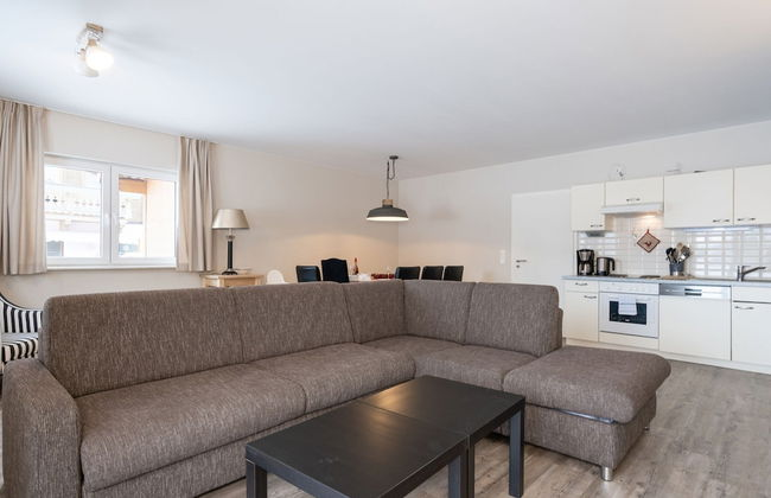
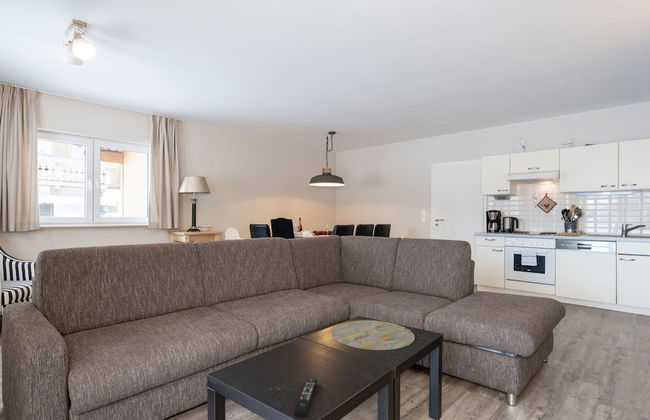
+ remote control [293,377,318,418]
+ decorative tray [331,319,416,351]
